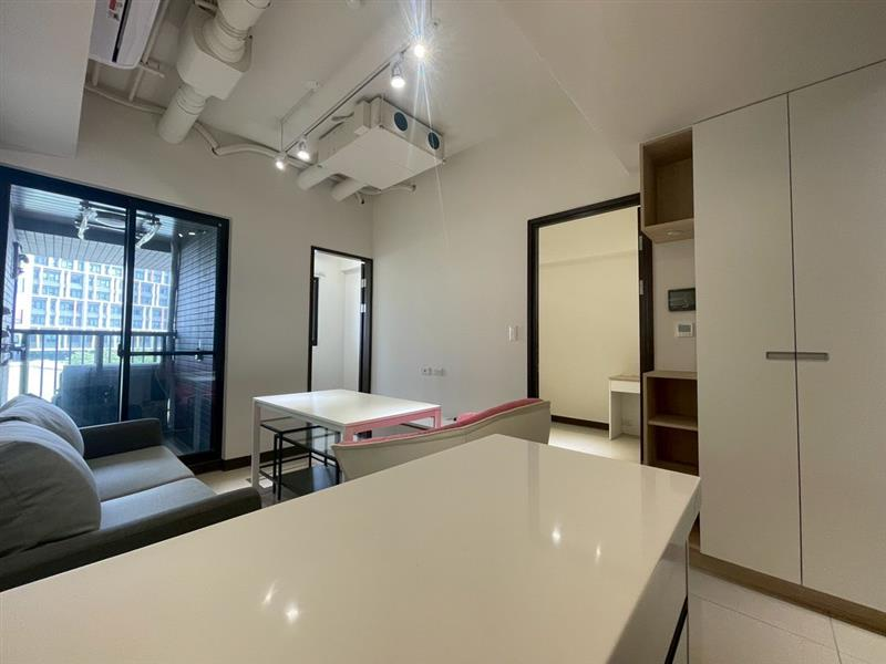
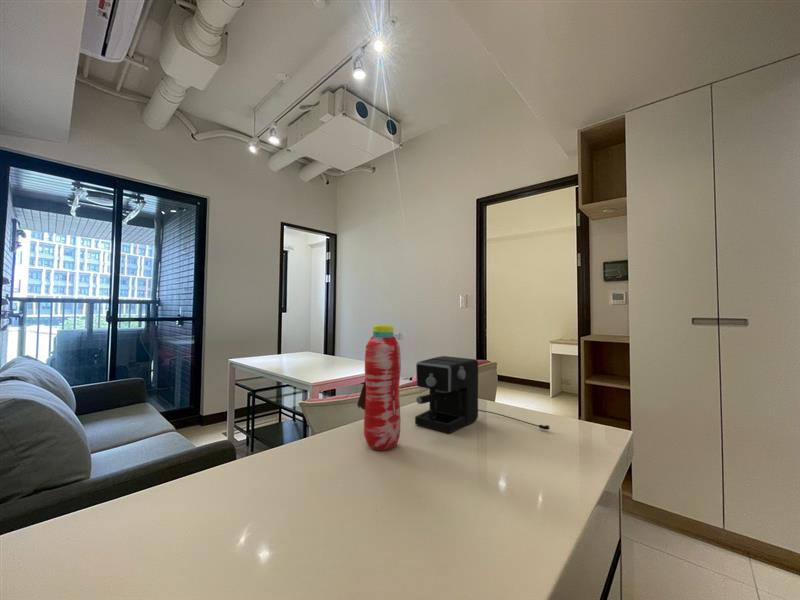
+ water bottle [356,323,402,451]
+ coffee maker [414,355,551,434]
